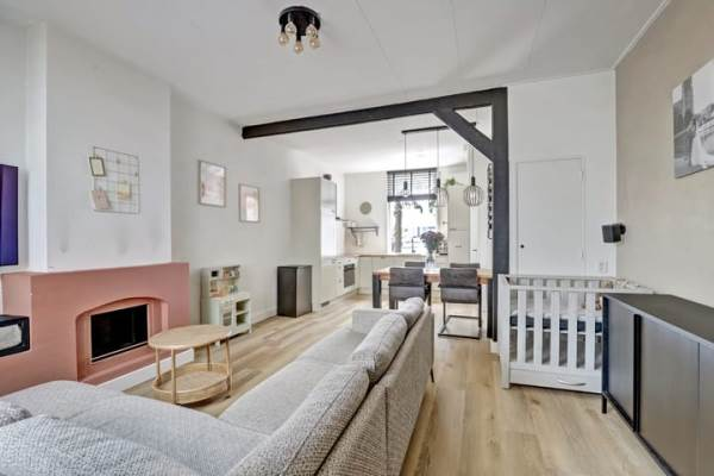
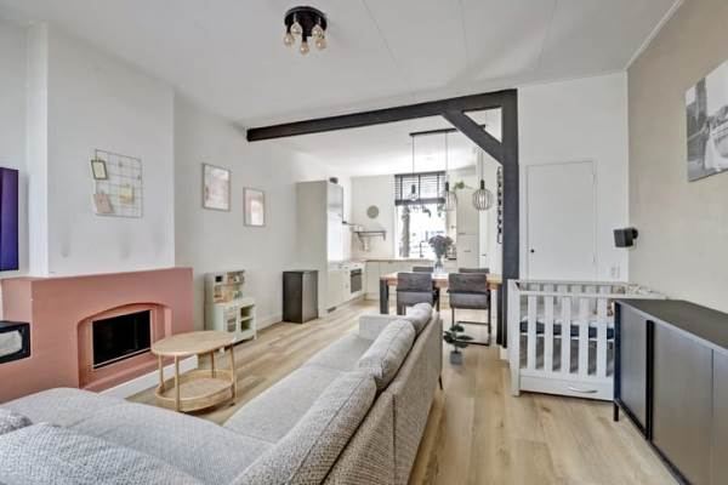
+ potted plant [442,324,476,365]
